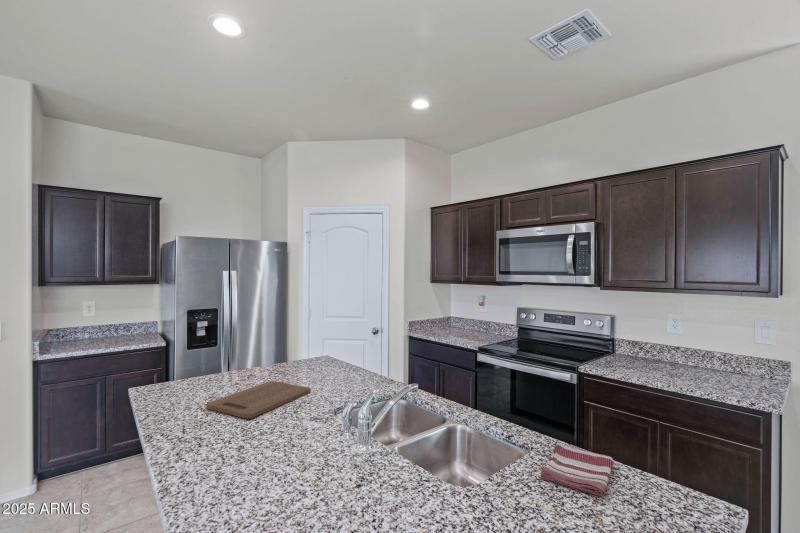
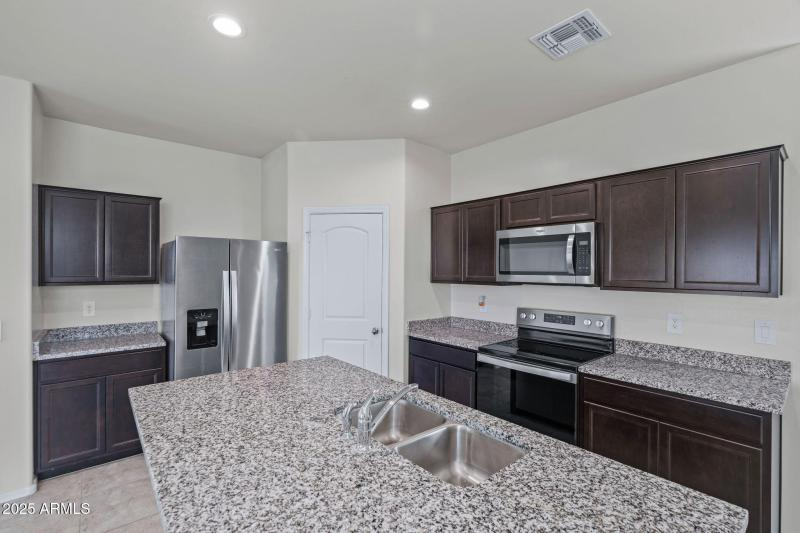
- dish towel [539,443,614,497]
- cutting board [205,380,311,420]
